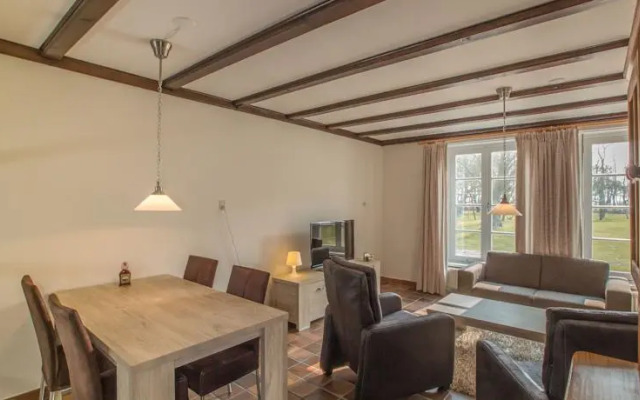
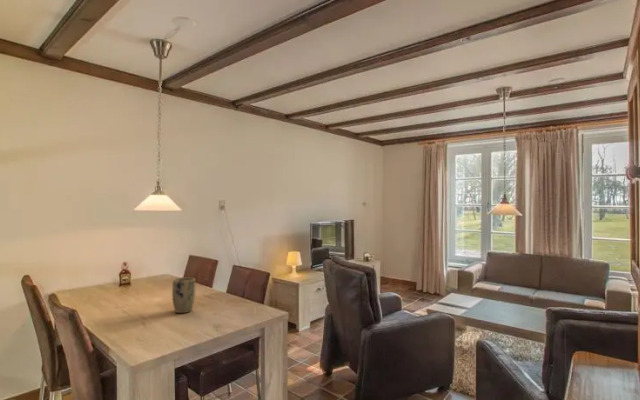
+ plant pot [171,276,196,314]
